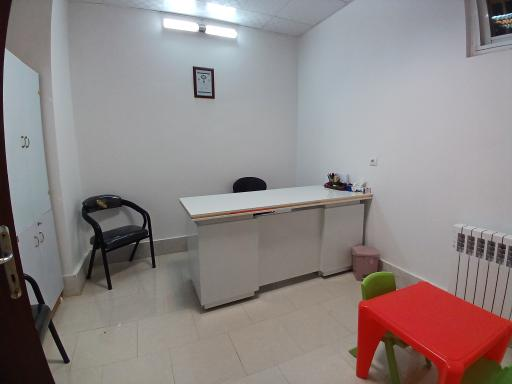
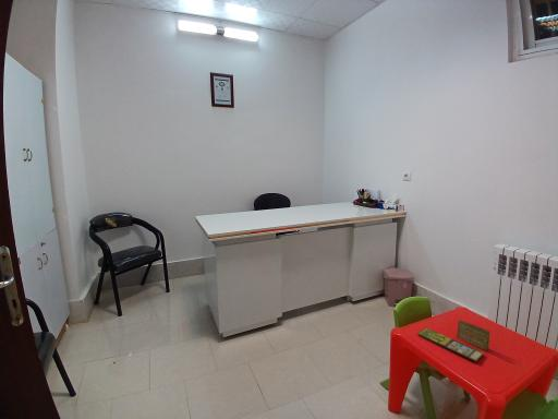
+ board game [416,319,492,363]
